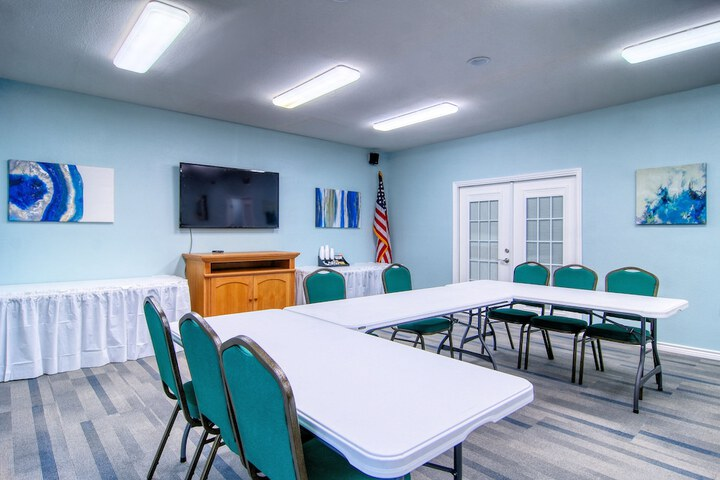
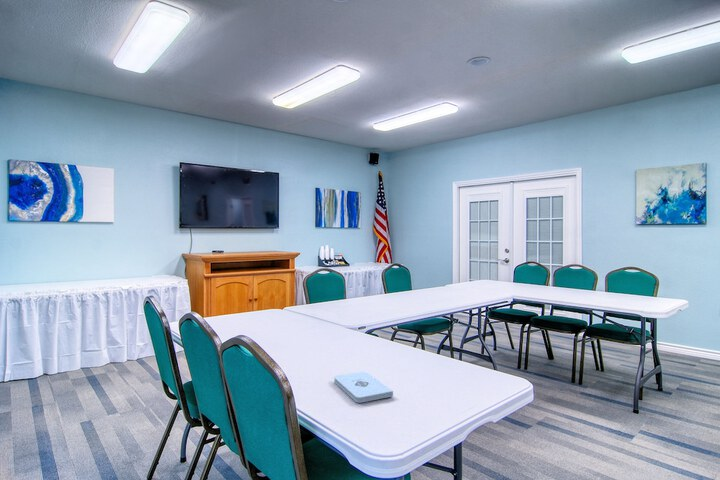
+ notepad [333,370,394,404]
